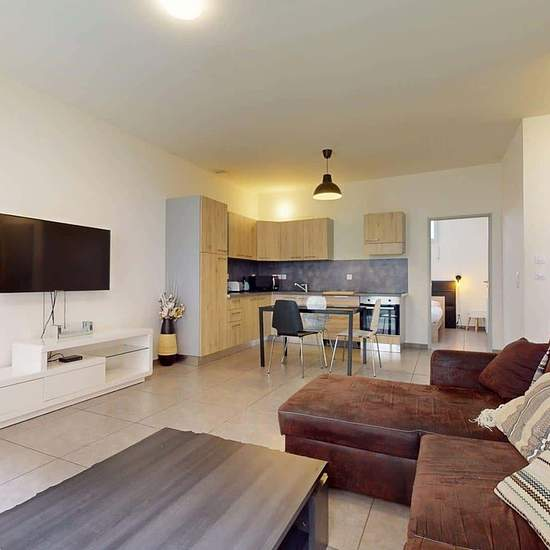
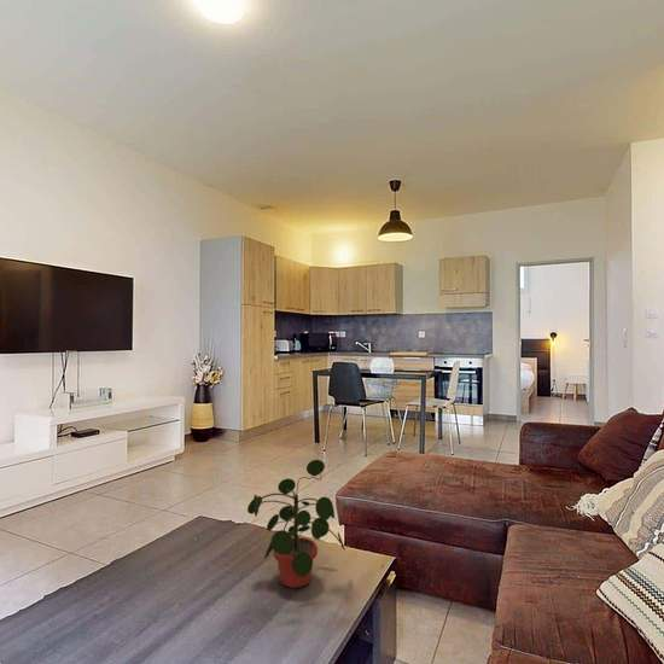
+ potted plant [246,459,346,589]
